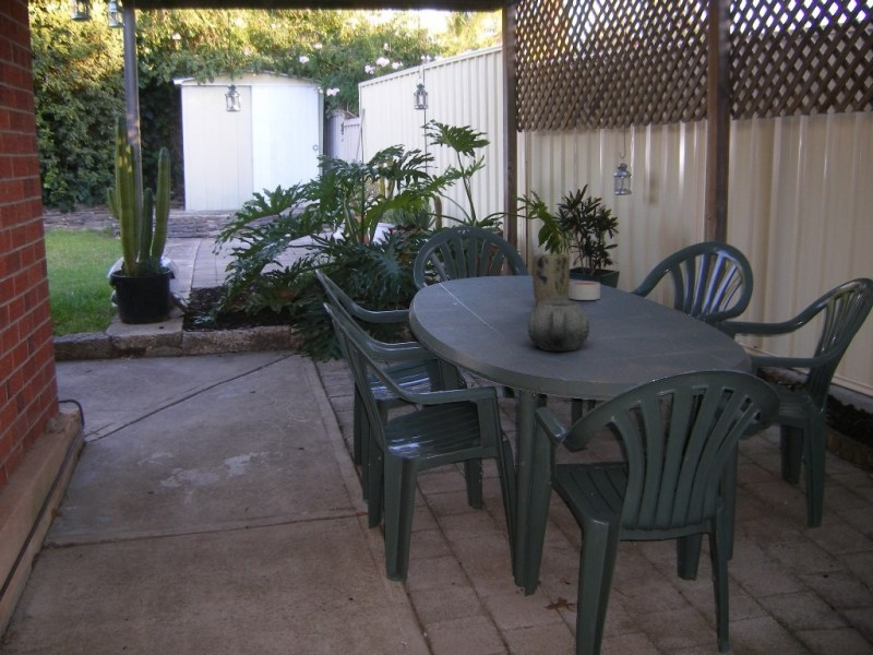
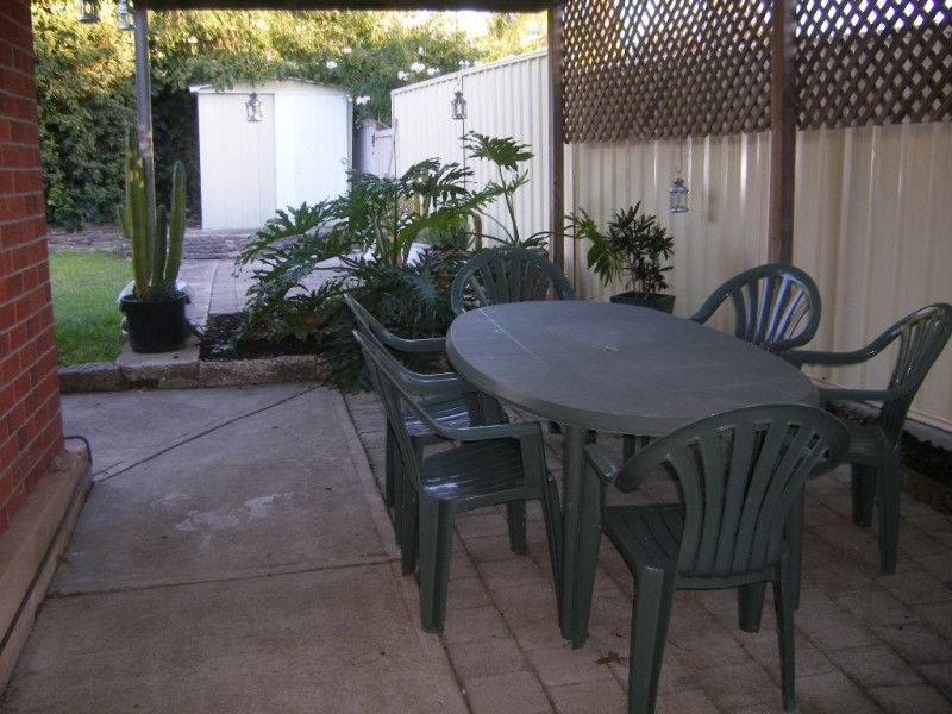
- teapot [527,295,590,353]
- candle [567,281,601,301]
- plant pot [531,252,571,306]
